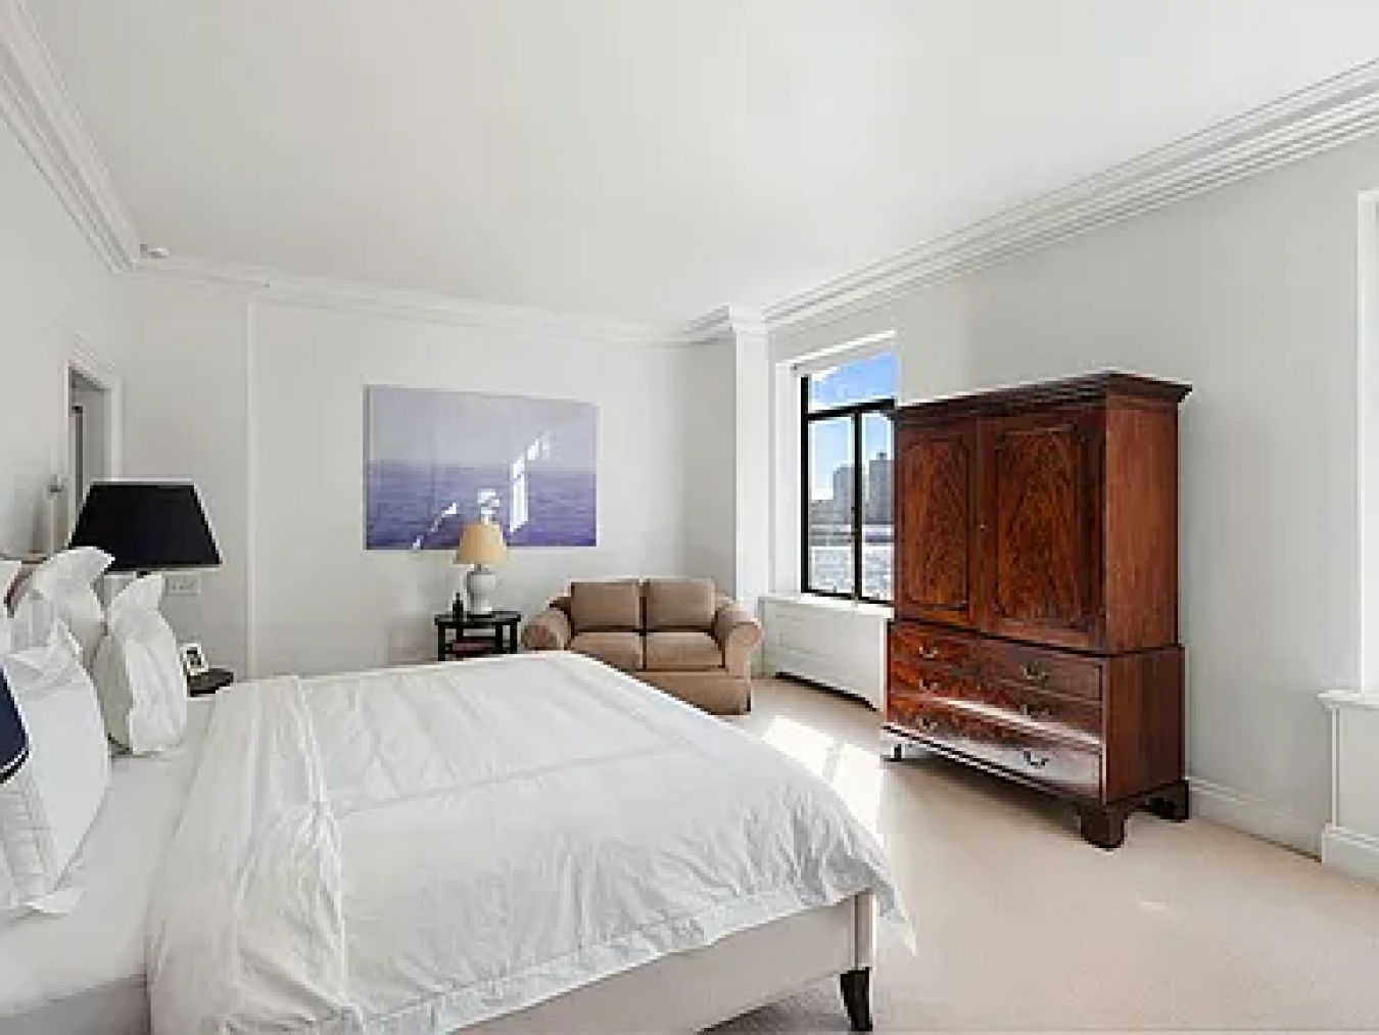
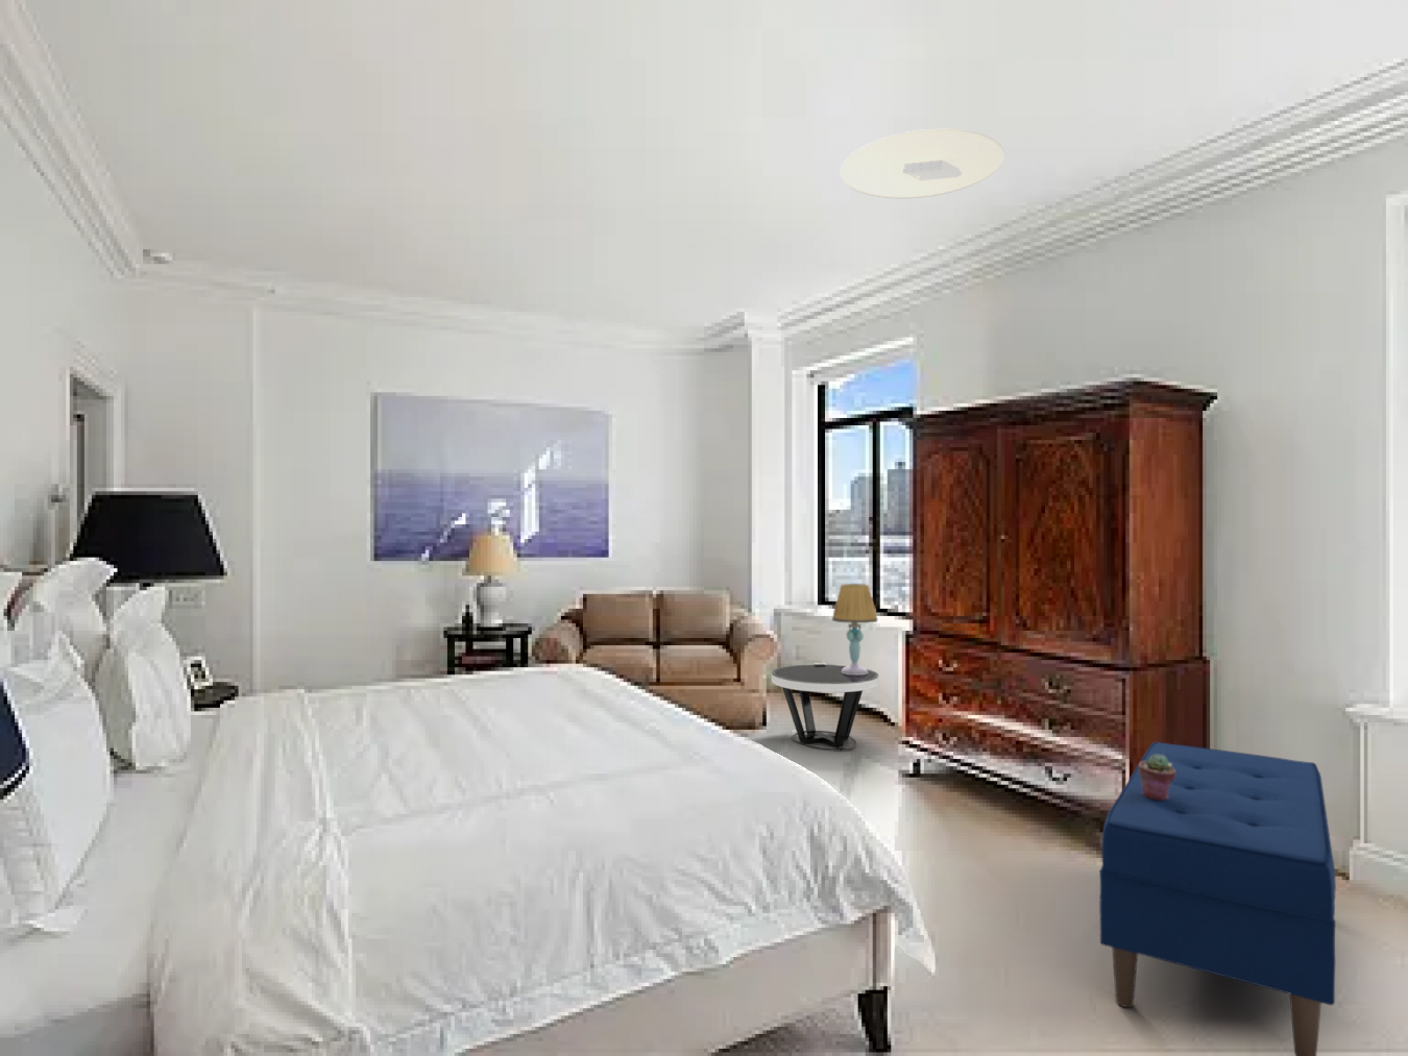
+ table lamp [831,582,879,674]
+ bench [1098,741,1337,1056]
+ potted succulent [1138,754,1175,801]
+ side table [771,662,879,752]
+ ceiling light [840,129,1005,200]
